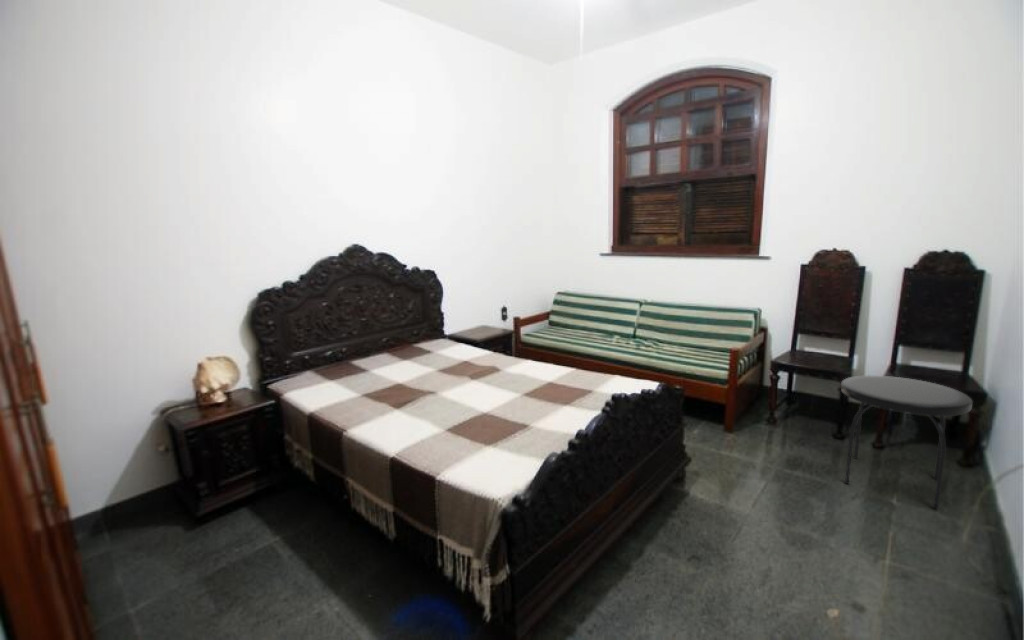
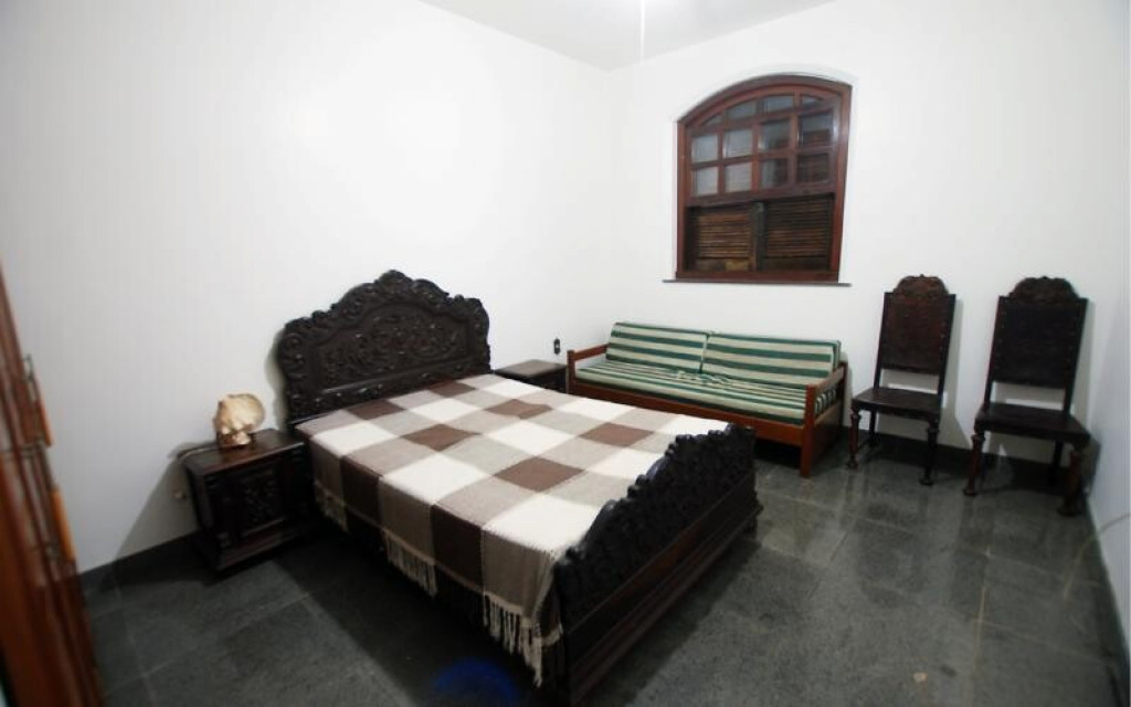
- side table [840,374,974,510]
